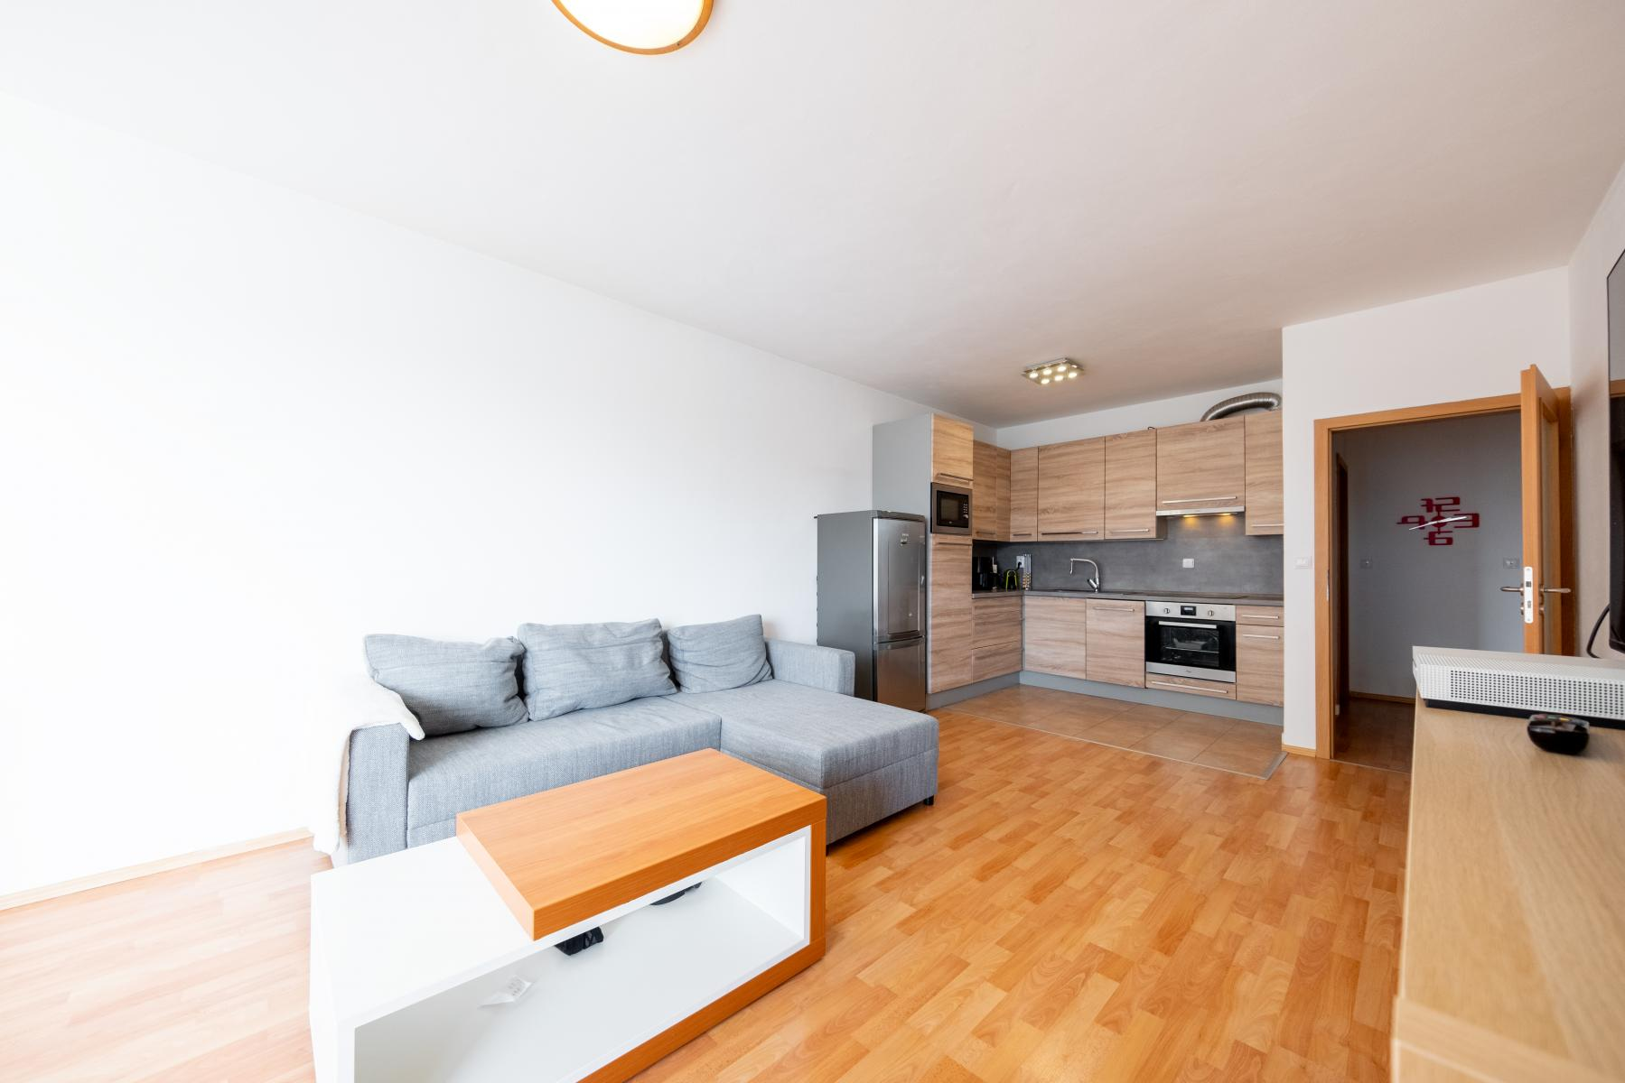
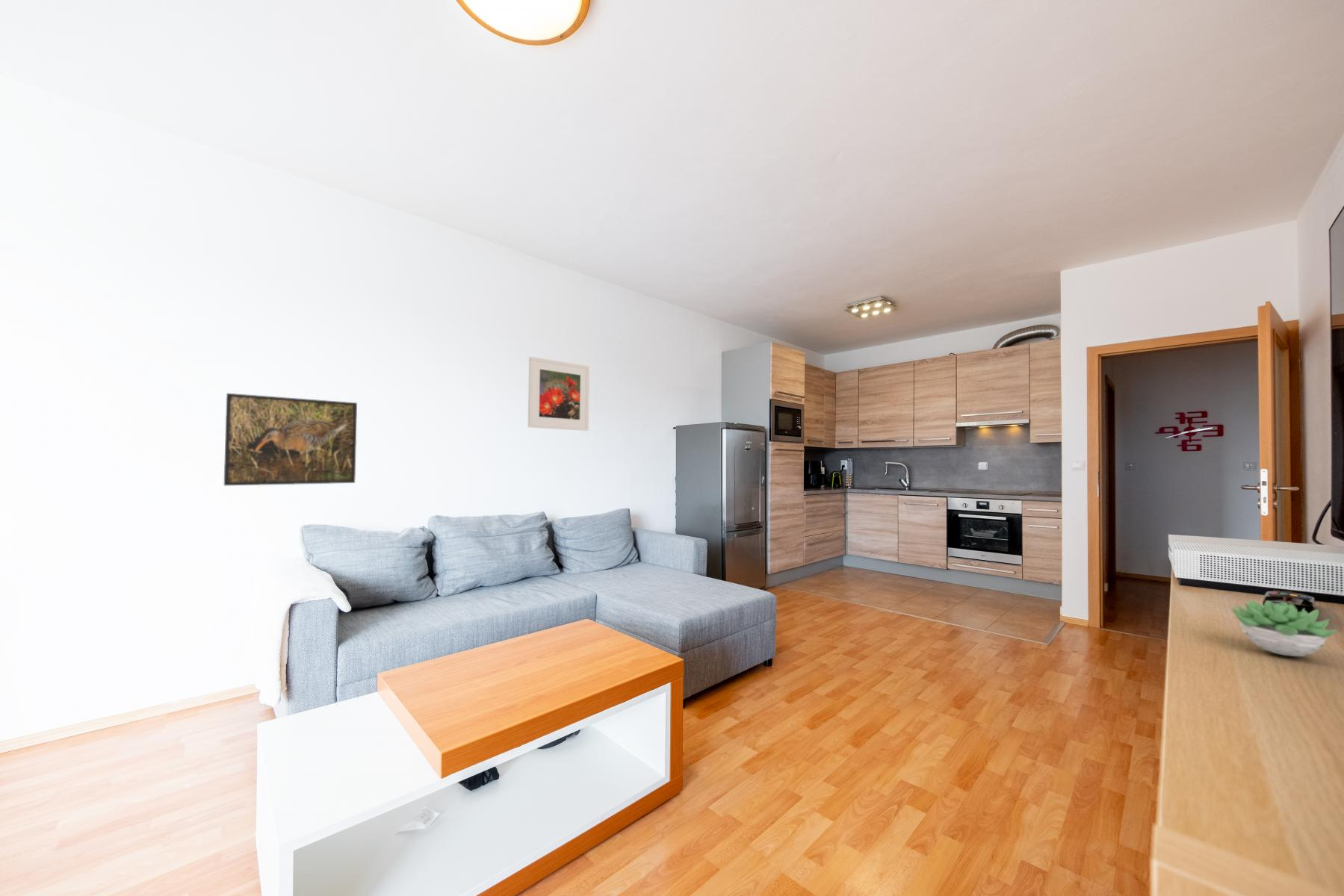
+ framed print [223,393,358,486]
+ succulent plant [1230,598,1340,657]
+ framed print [527,356,590,432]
